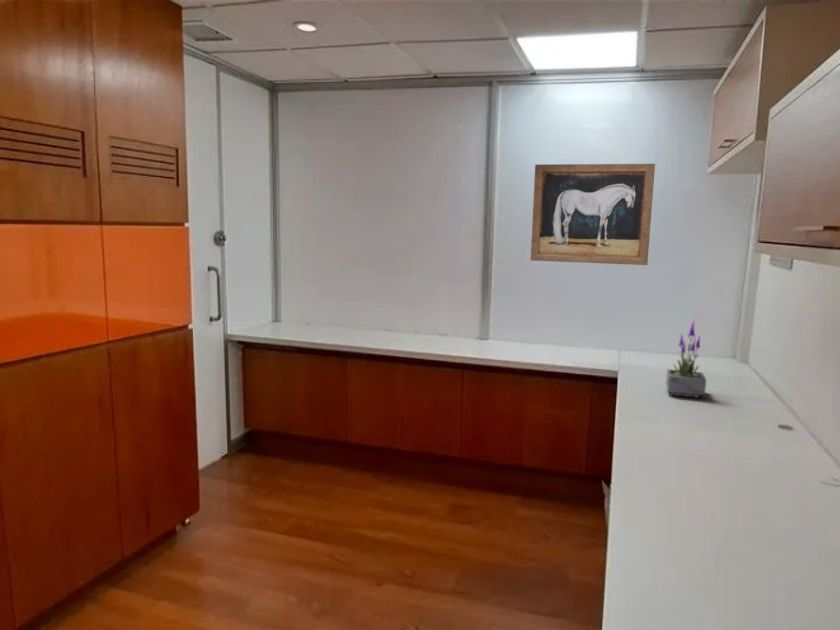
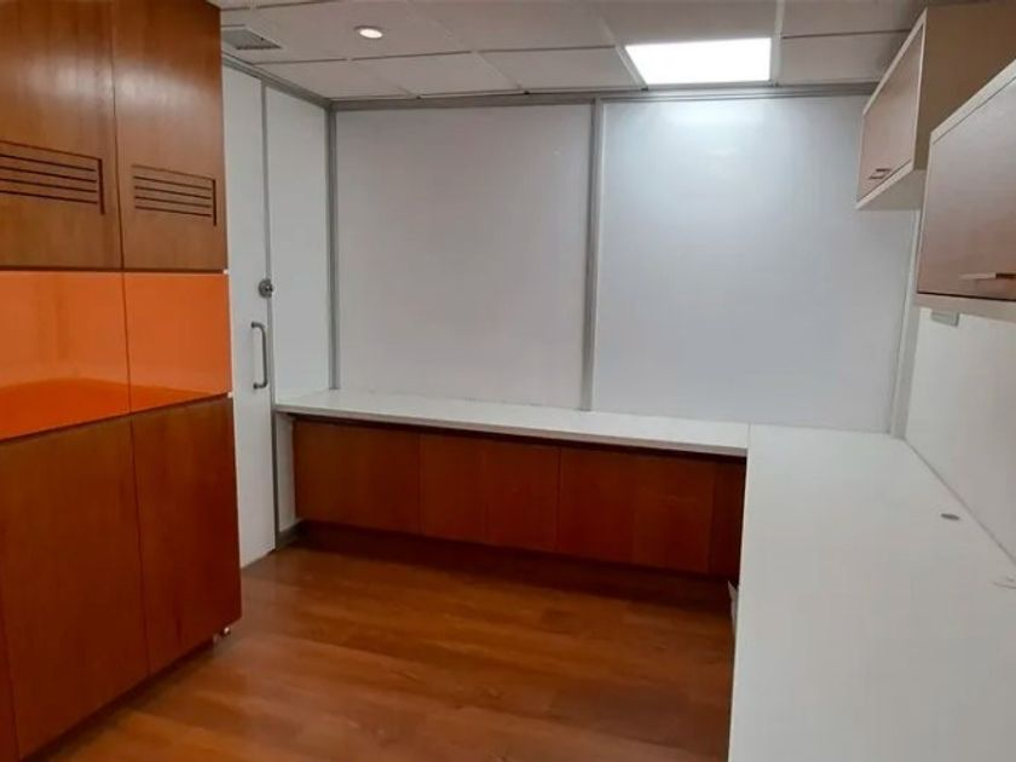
- potted plant [665,318,707,399]
- wall art [529,163,656,266]
